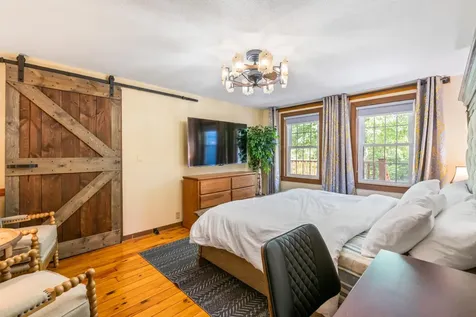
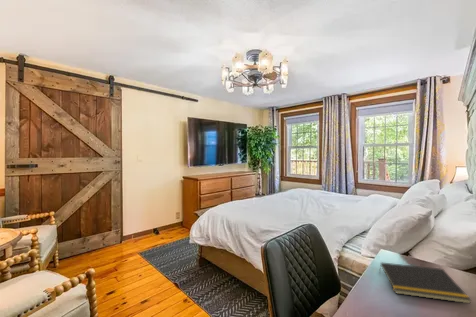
+ notepad [378,261,472,305]
